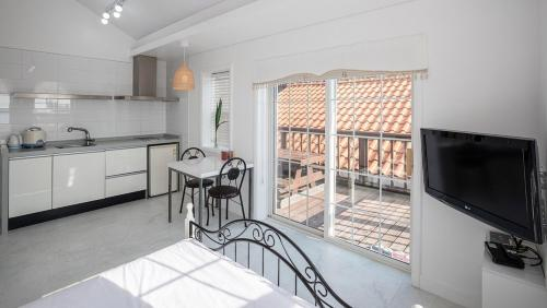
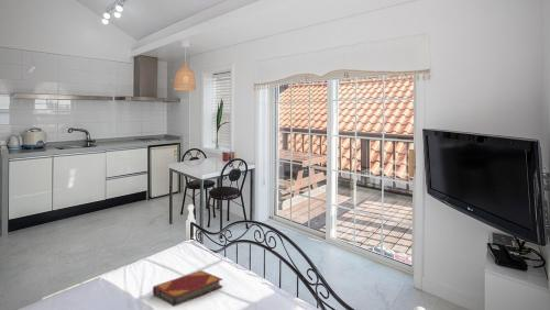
+ hardback book [152,269,223,308]
